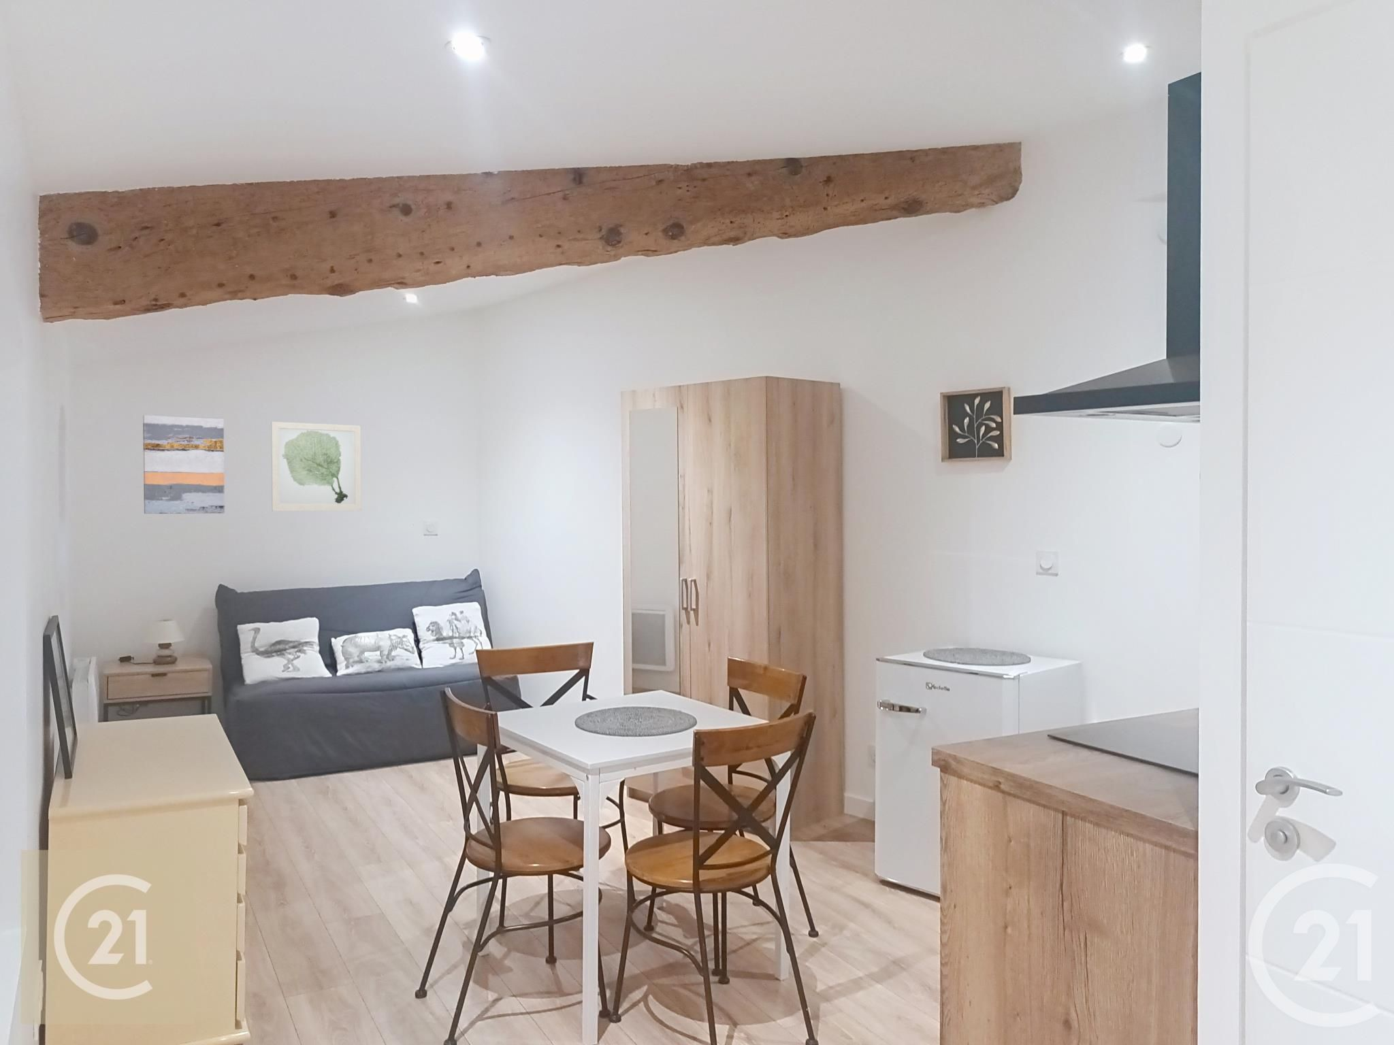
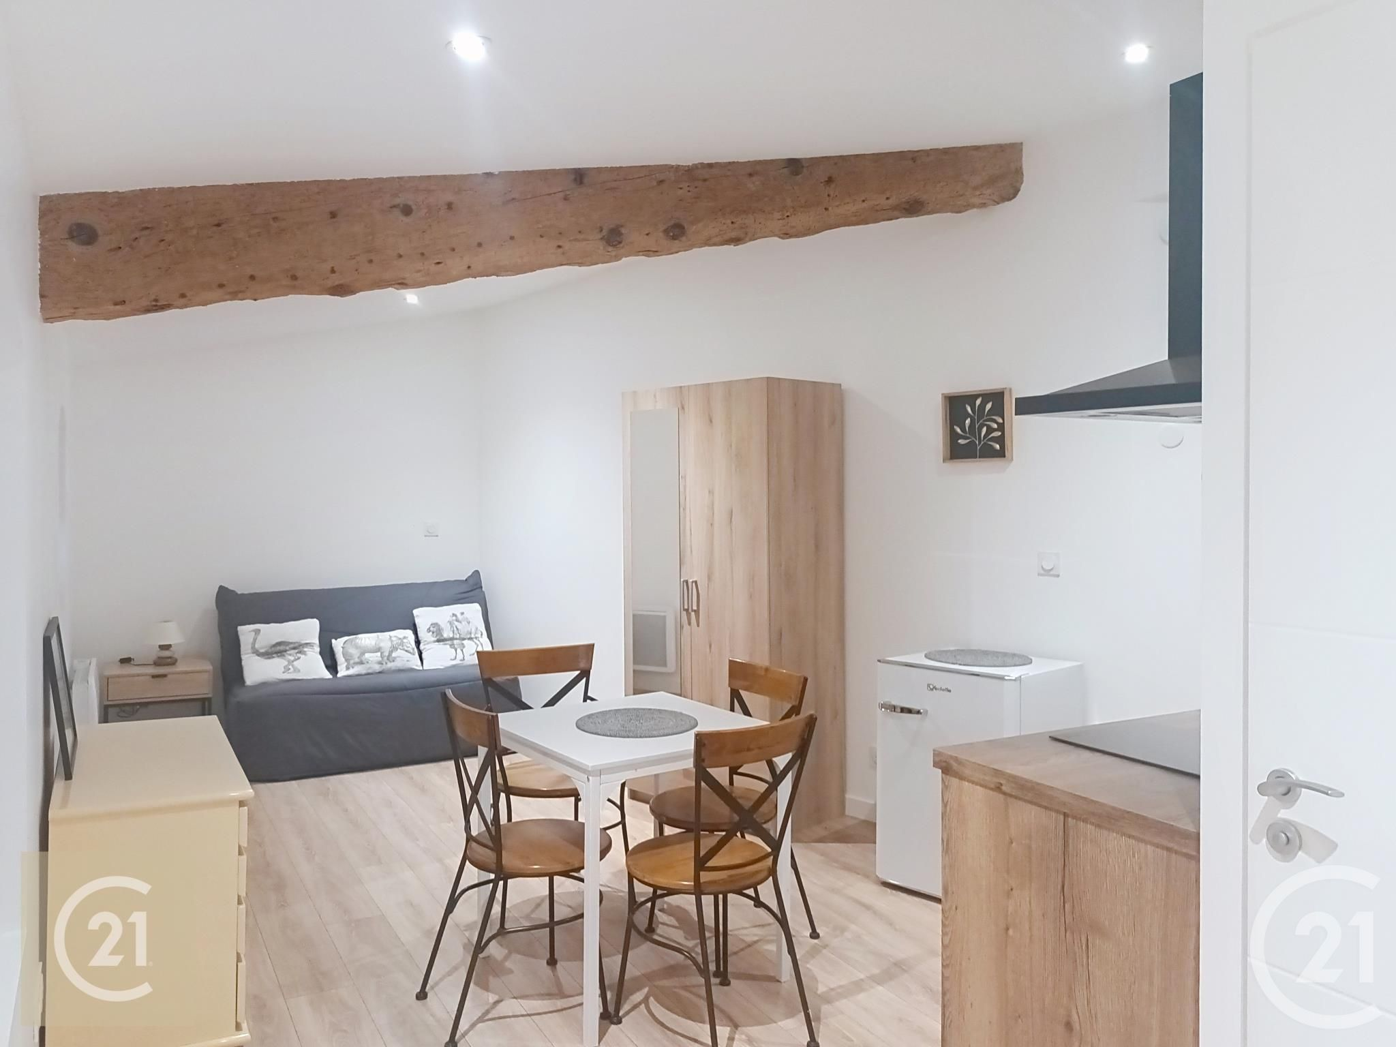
- wall art [143,414,225,515]
- wall art [271,422,362,512]
